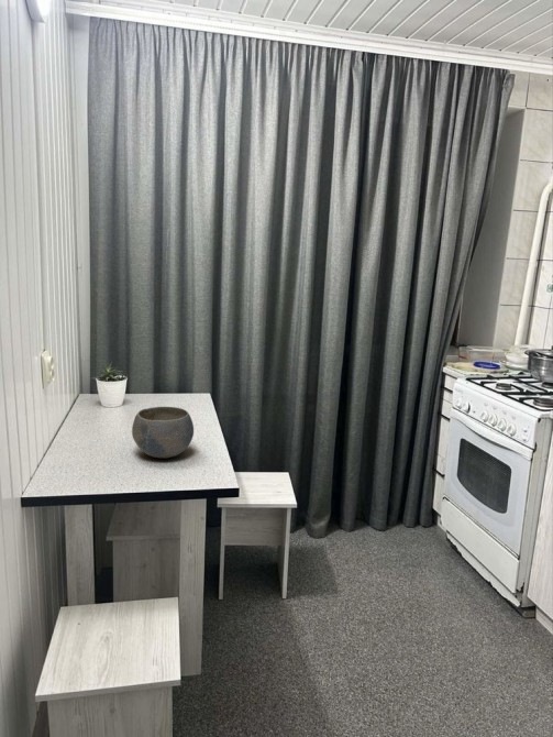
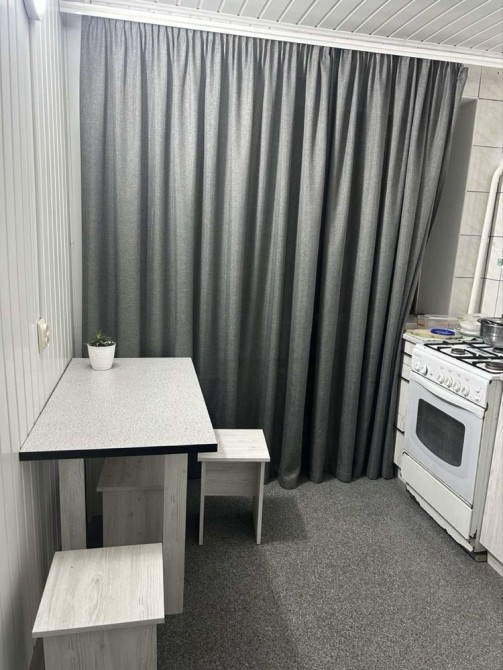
- bowl [131,406,195,459]
